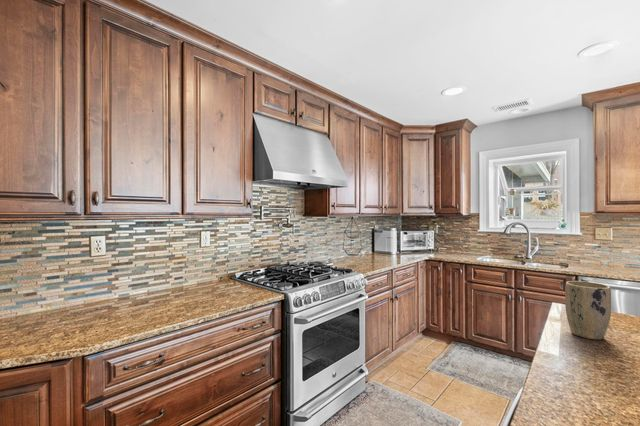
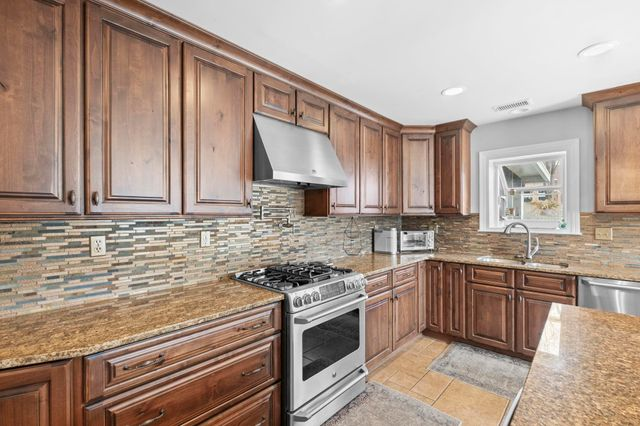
- plant pot [564,280,612,341]
